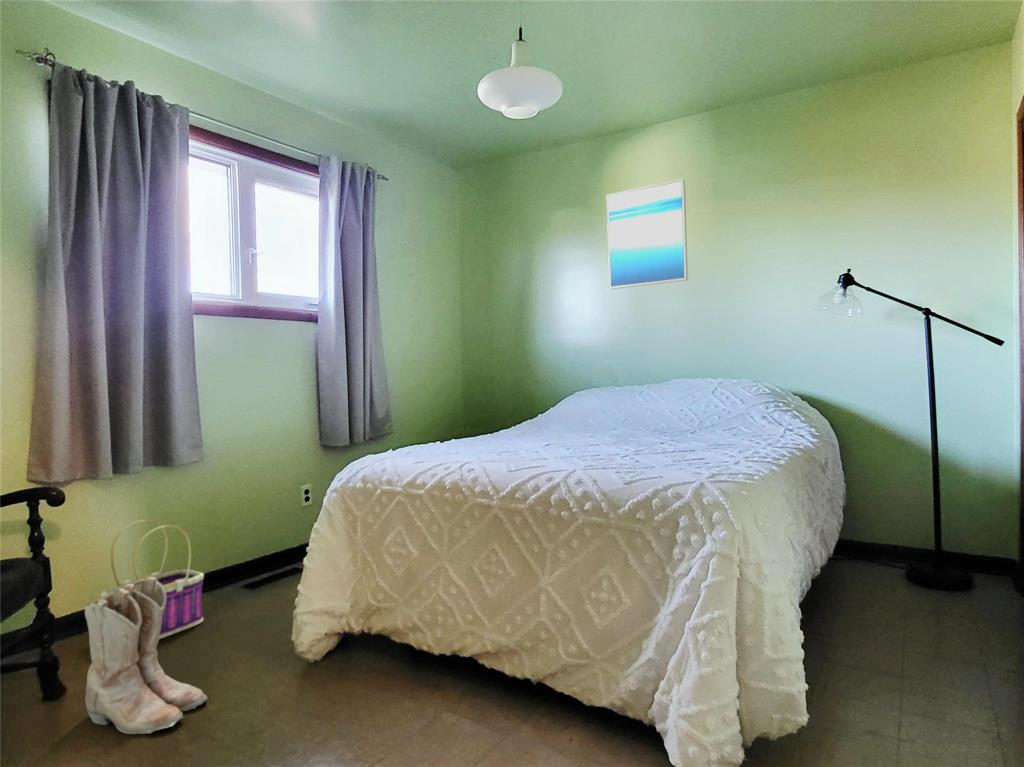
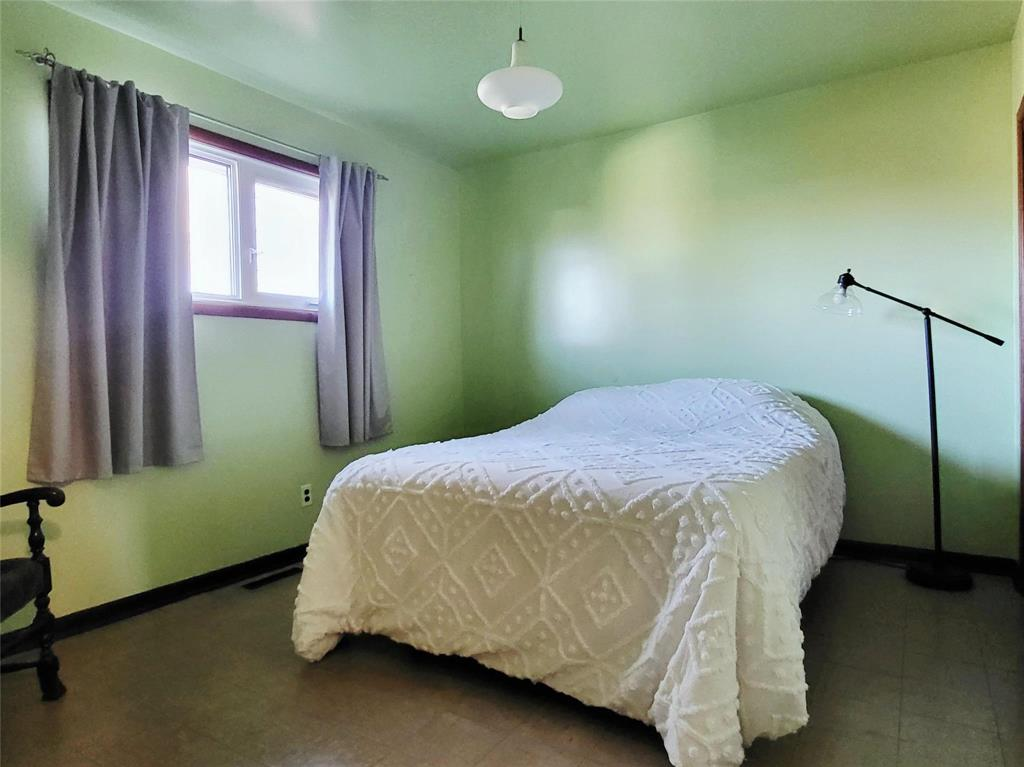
- basket [100,519,205,640]
- wall art [606,178,689,290]
- boots [83,577,208,735]
